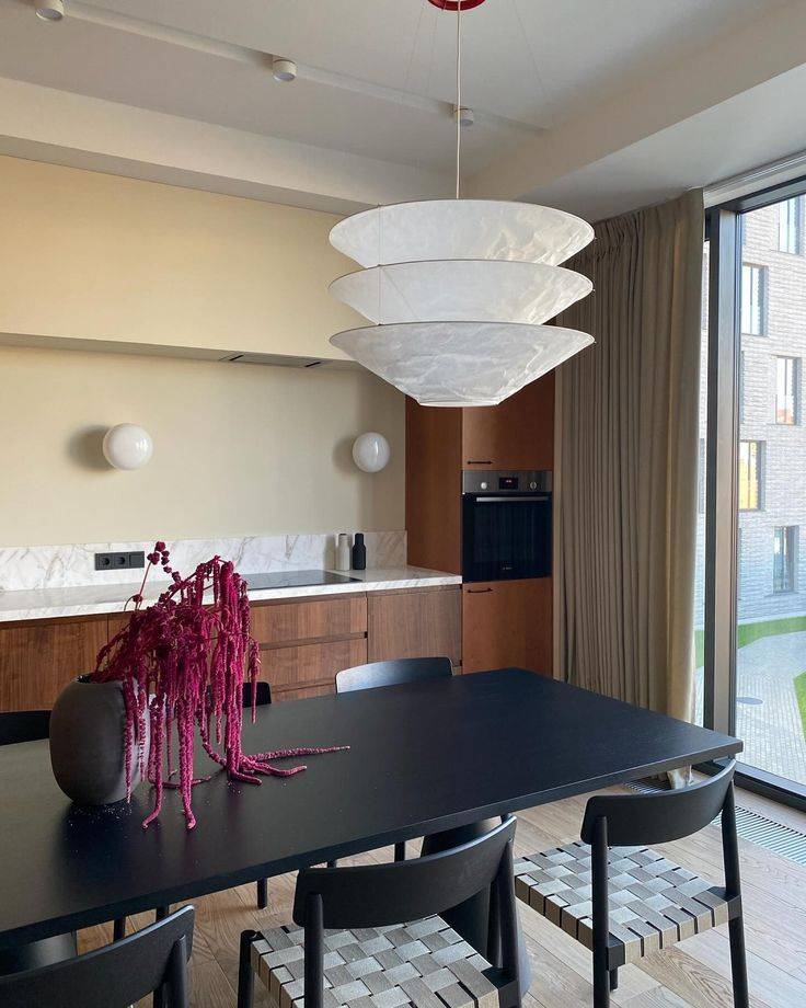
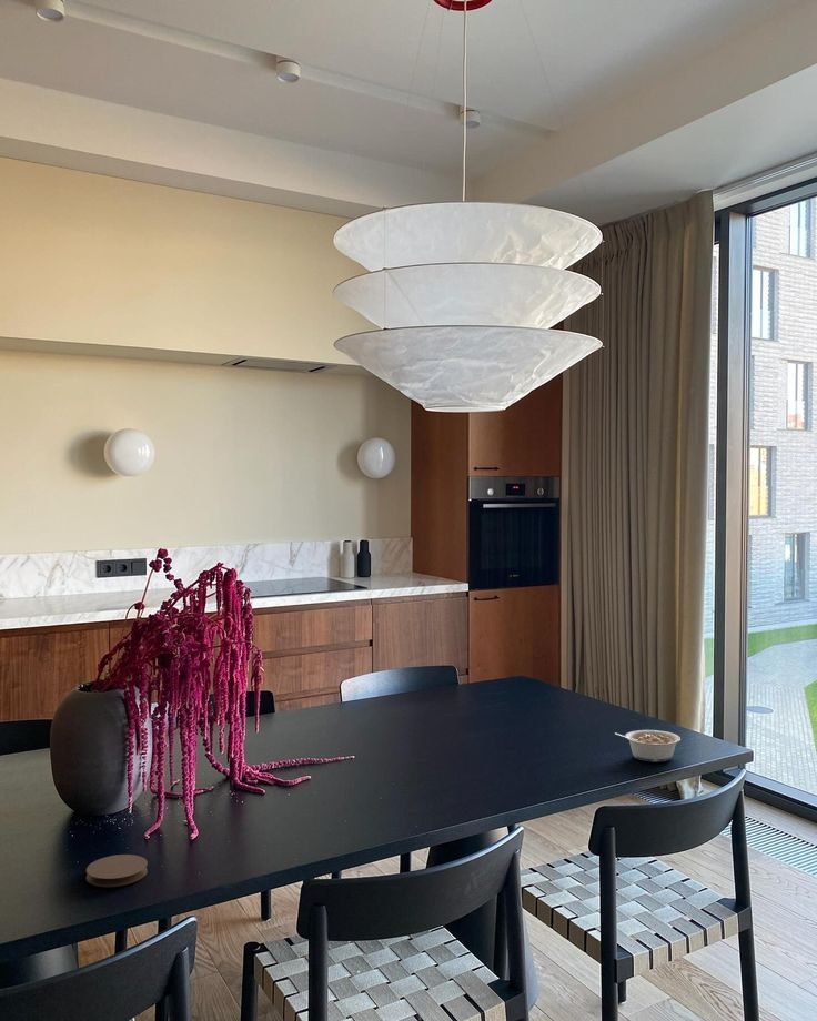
+ legume [614,729,682,762]
+ coaster [85,853,149,888]
